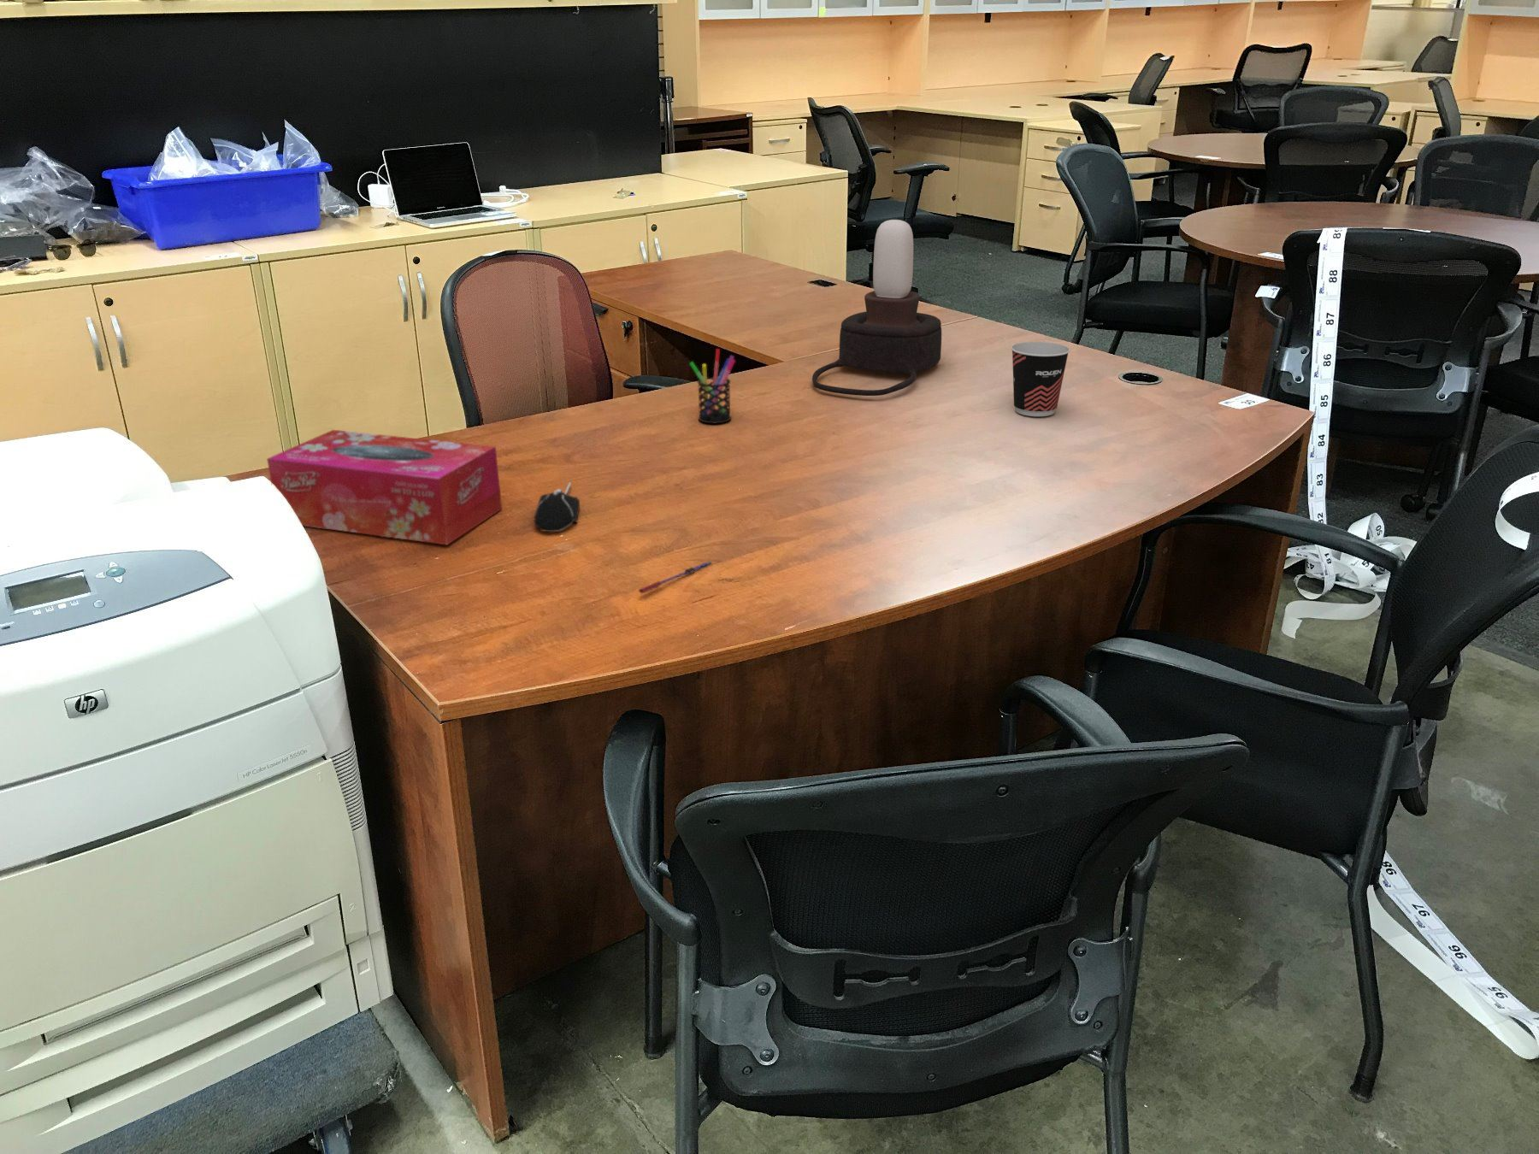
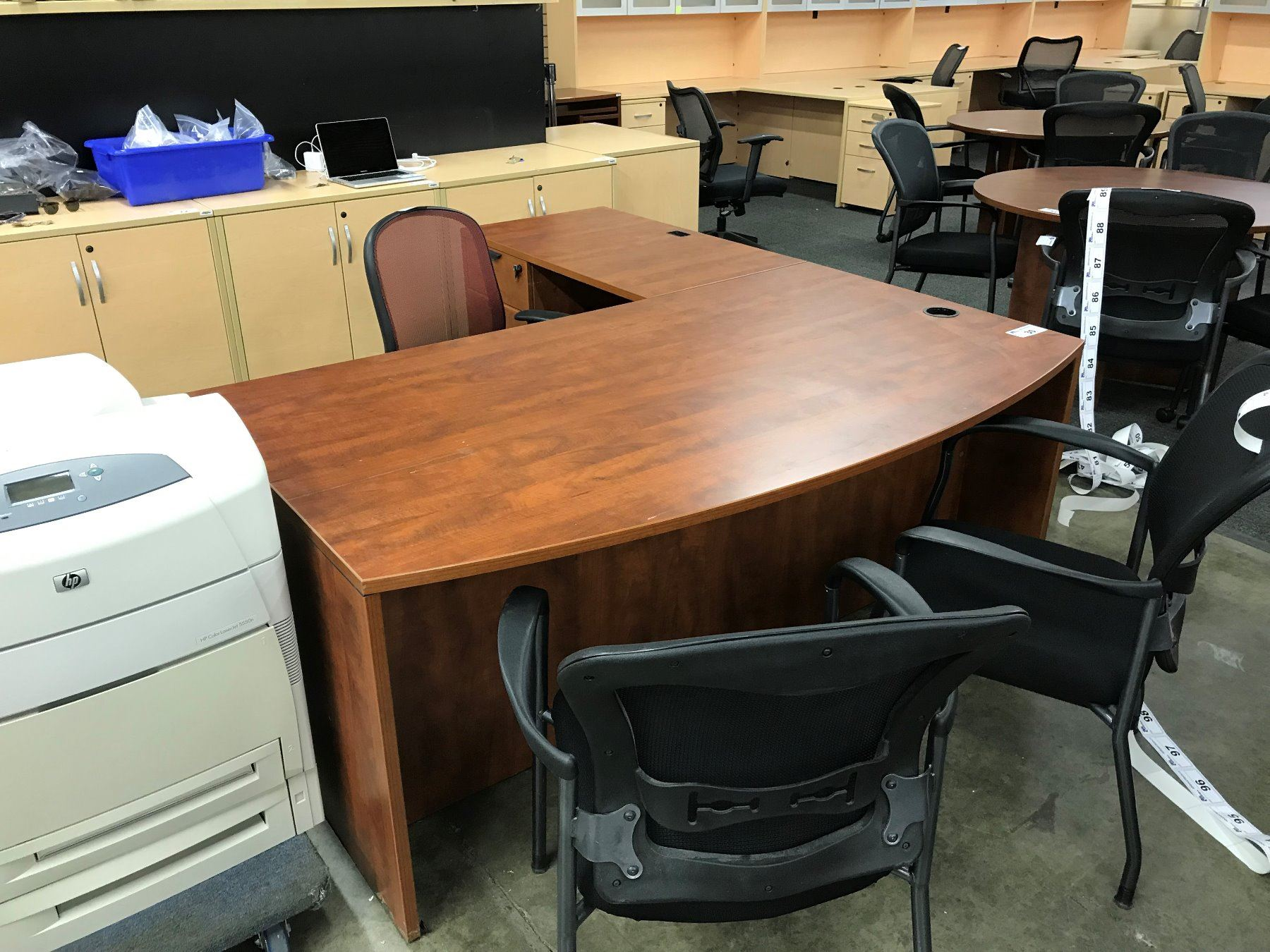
- cup [1009,341,1070,417]
- pen [637,561,713,594]
- pen holder [688,348,736,424]
- tissue box [265,429,503,545]
- computer mouse [533,481,580,532]
- desk lamp [812,219,943,396]
